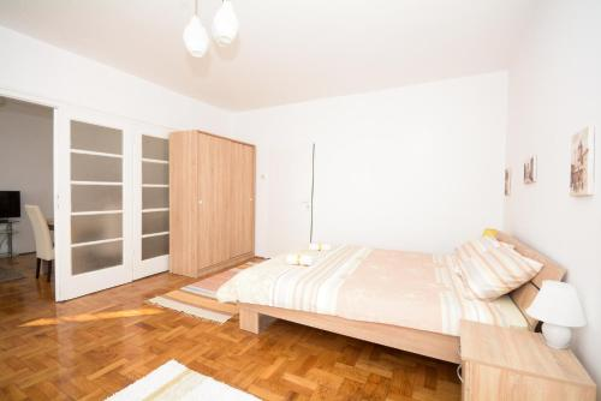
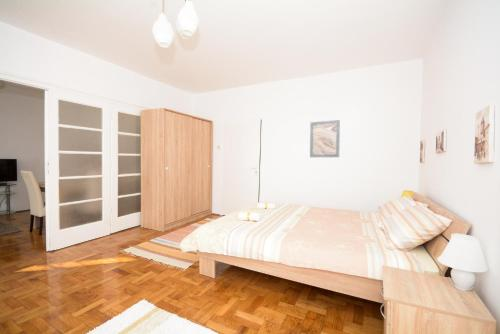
+ wall art [309,119,341,158]
